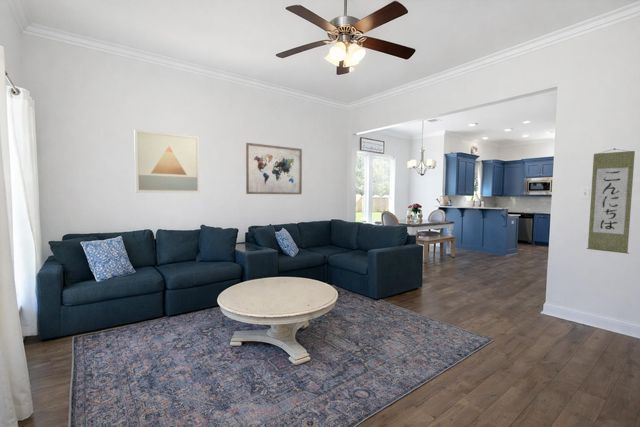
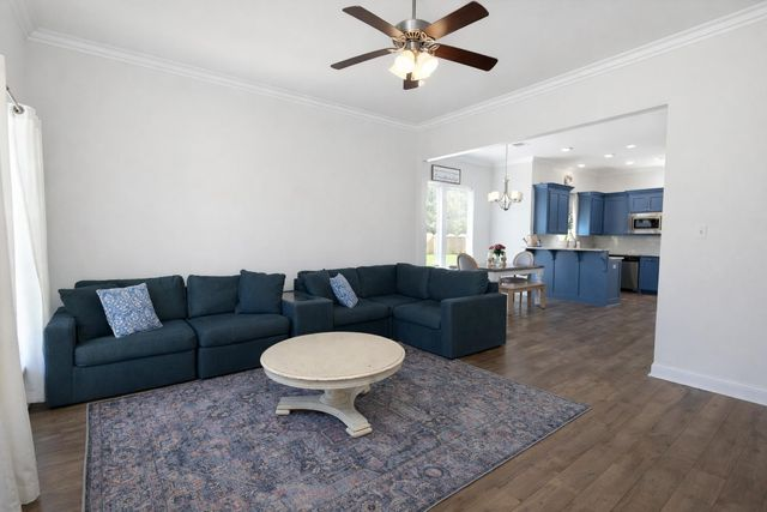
- wall art [133,128,201,194]
- wall scroll [585,147,636,255]
- wall art [245,142,303,195]
